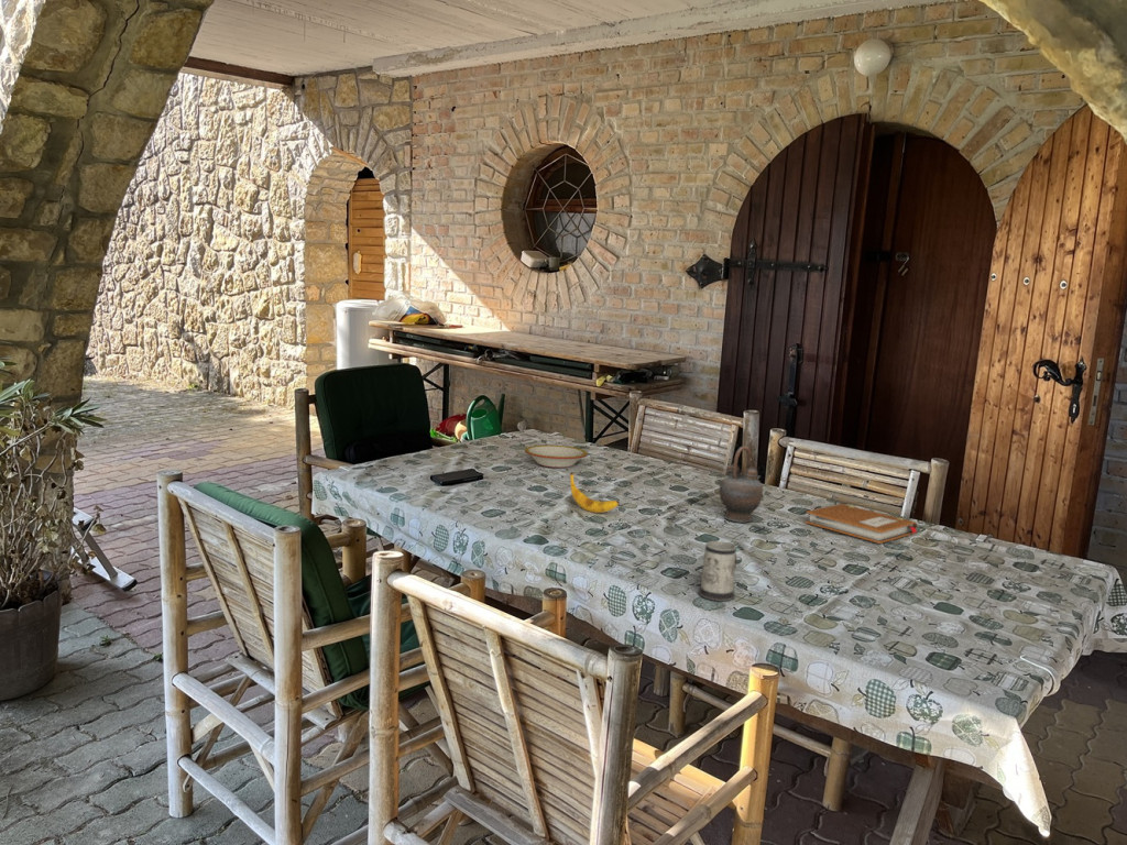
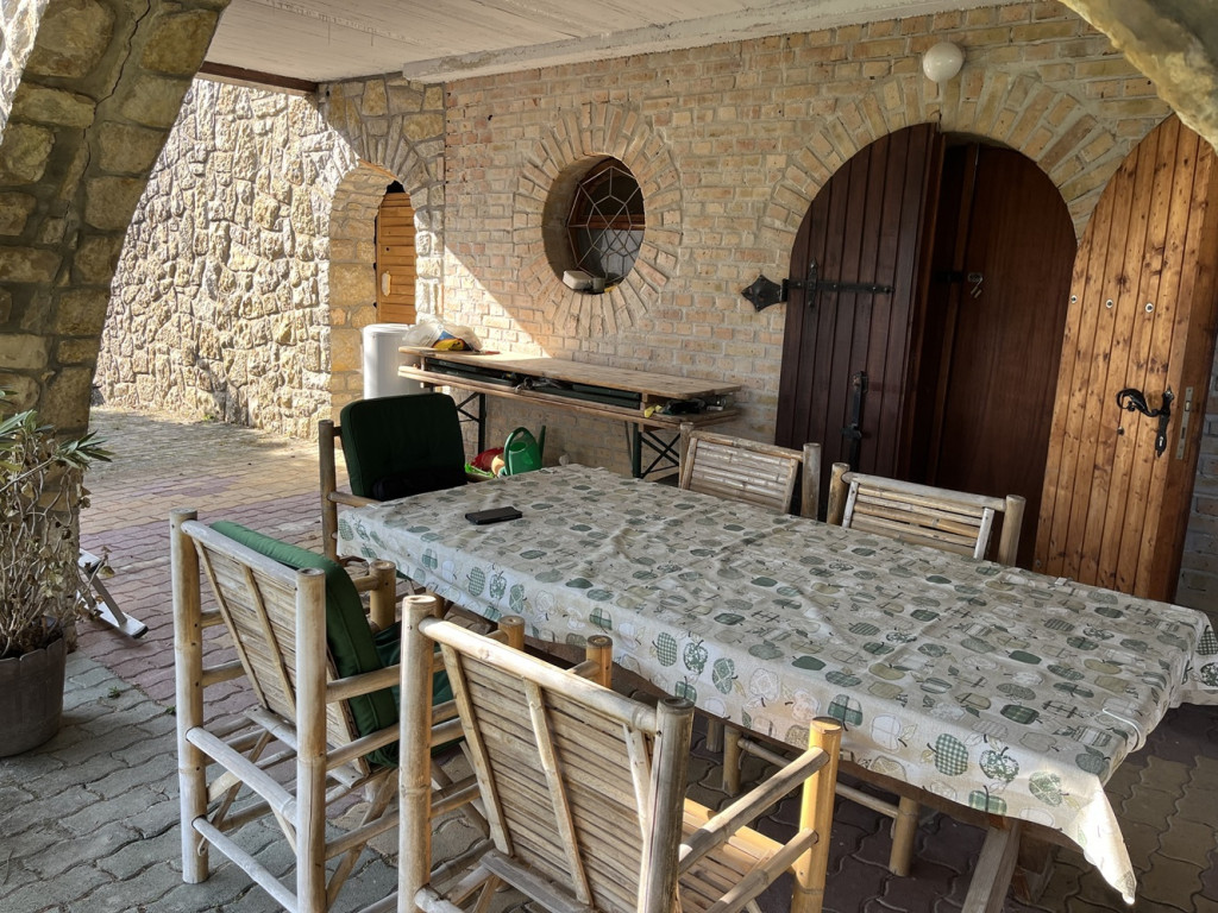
- teapot [719,446,766,524]
- mug [698,540,737,602]
- notebook [805,503,918,545]
- bowl [524,445,589,469]
- banana [569,471,621,514]
